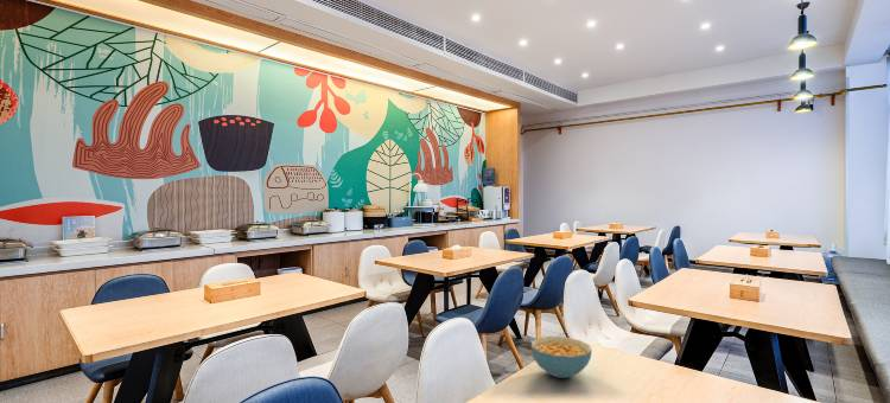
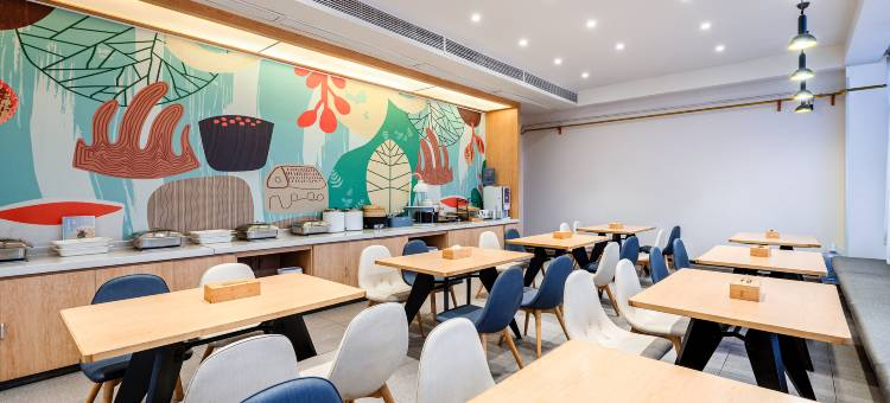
- cereal bowl [530,335,593,379]
